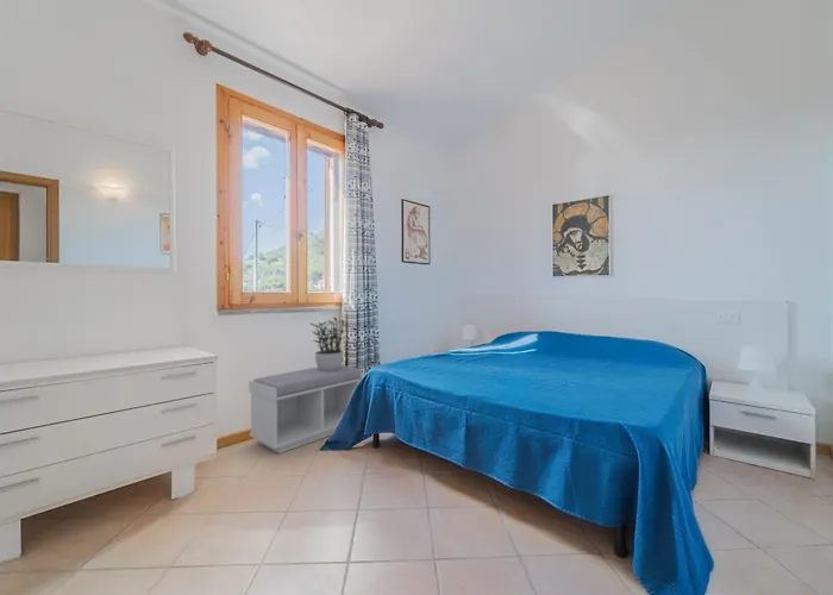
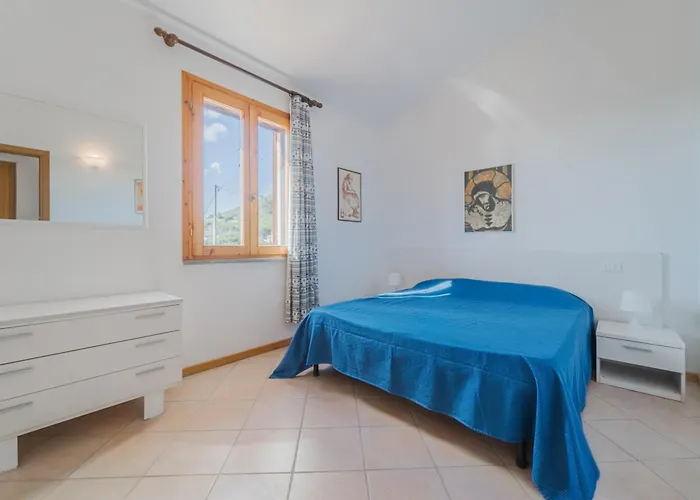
- potted plant [309,315,351,371]
- bench [248,364,364,455]
